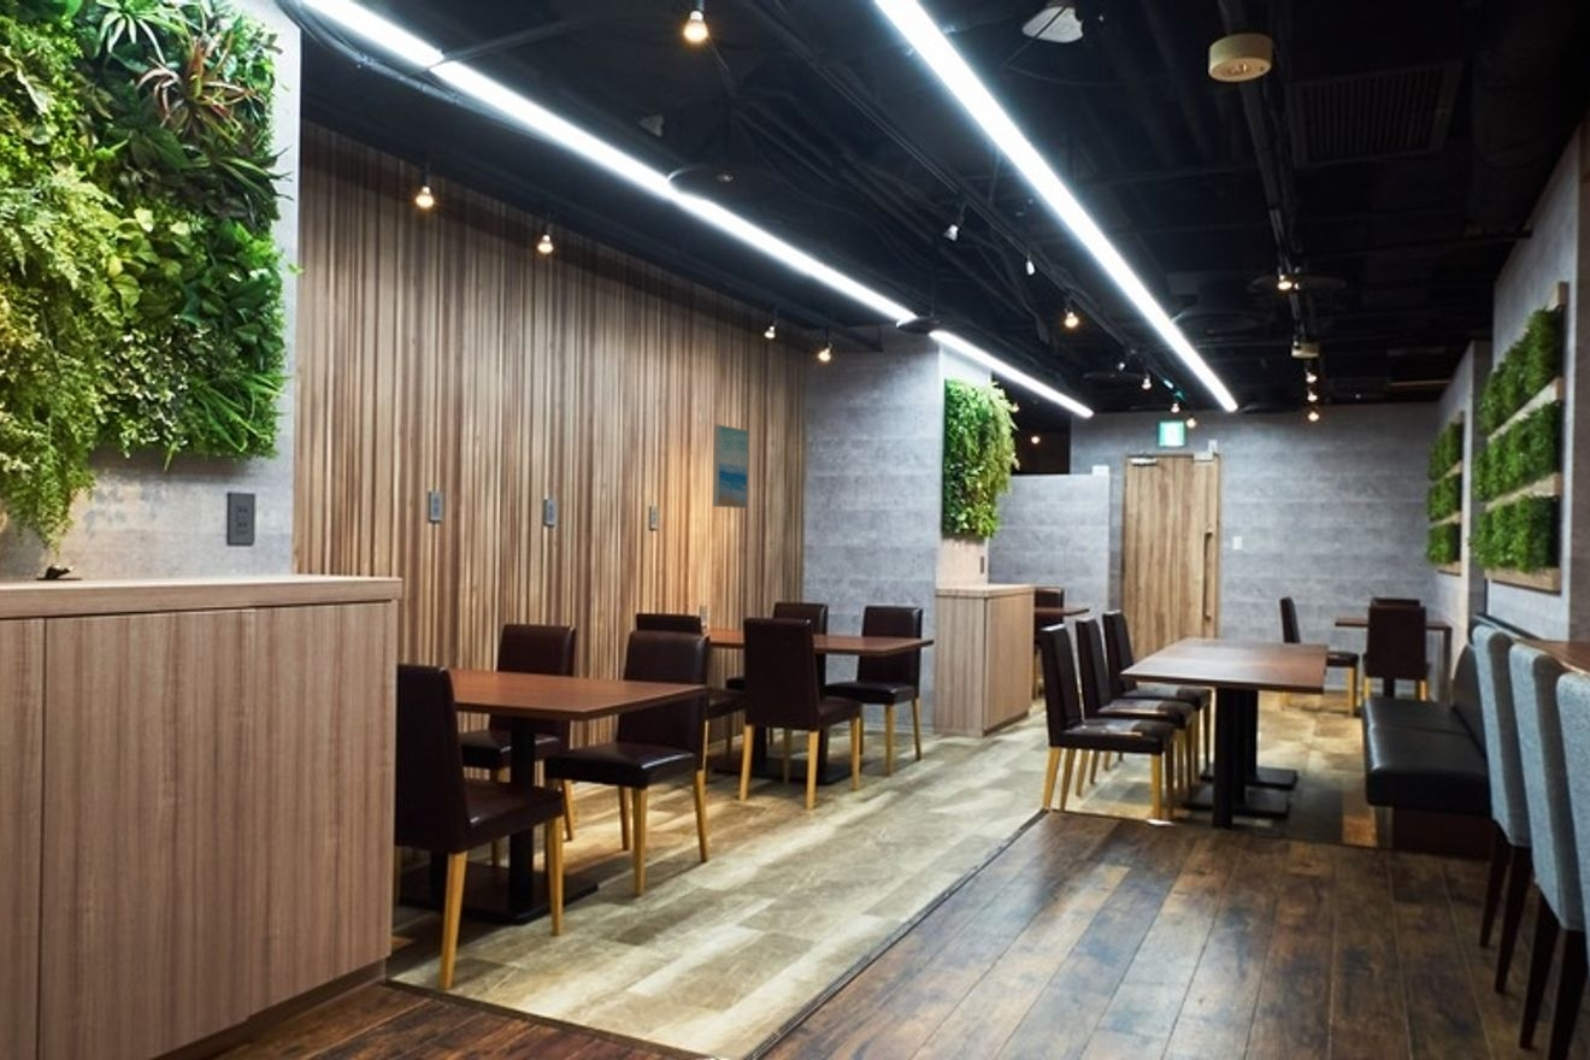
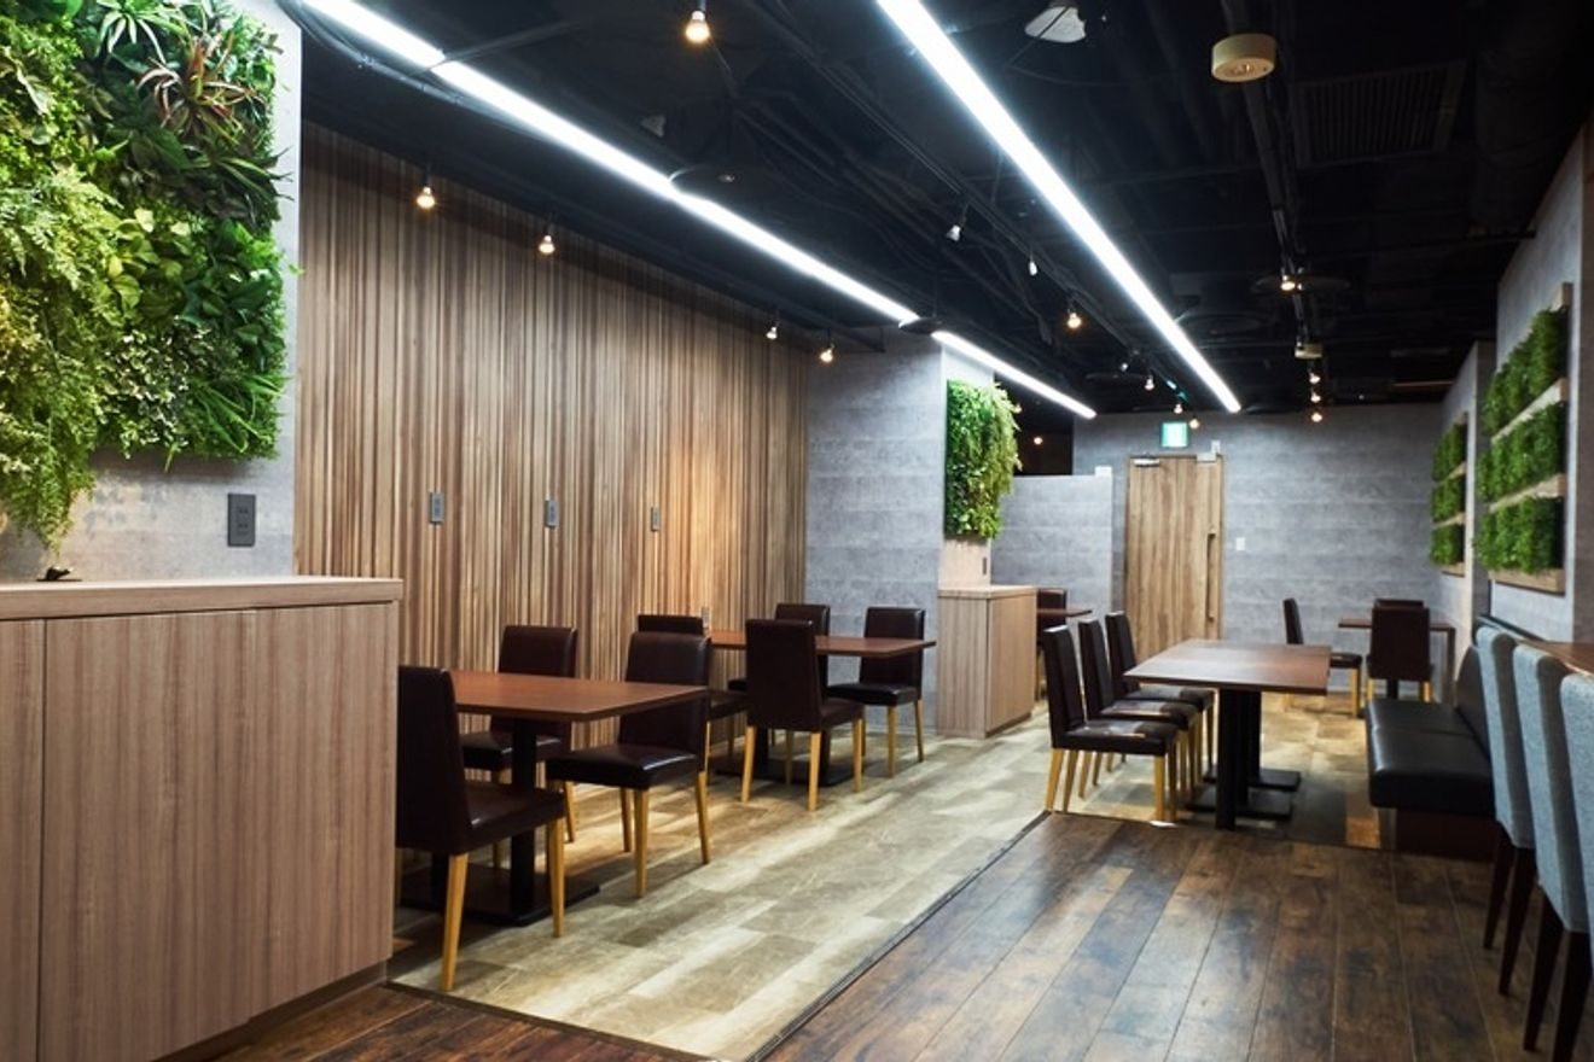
- wall art [712,424,749,510]
